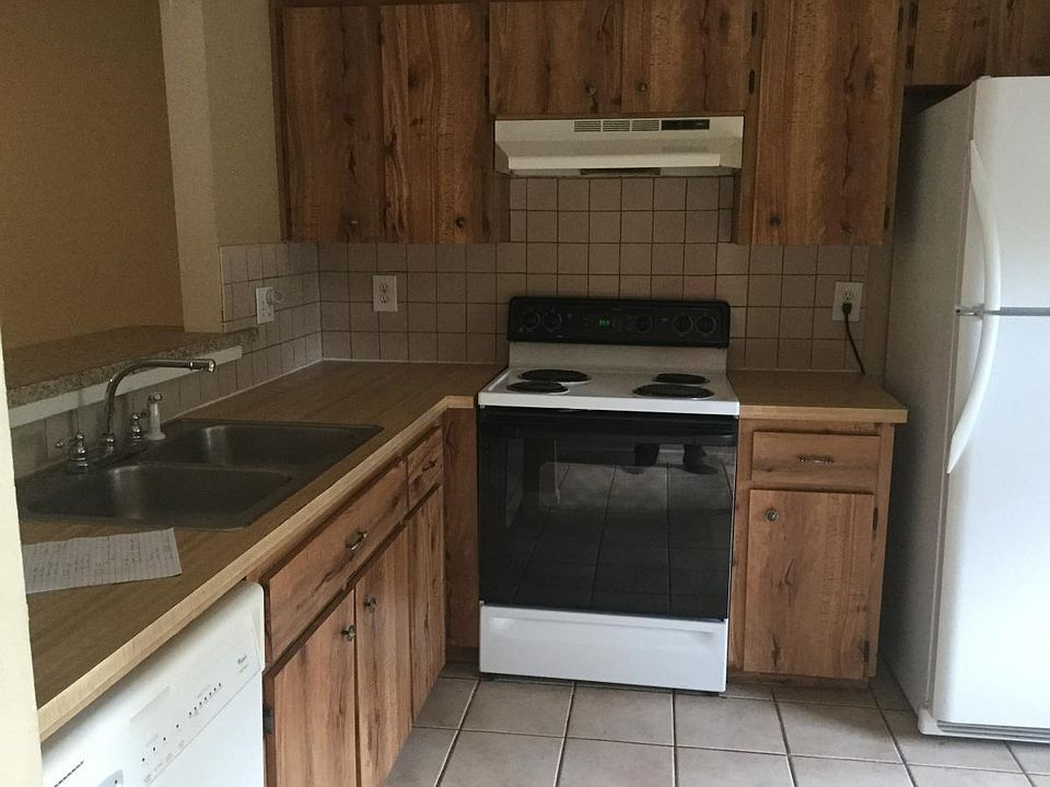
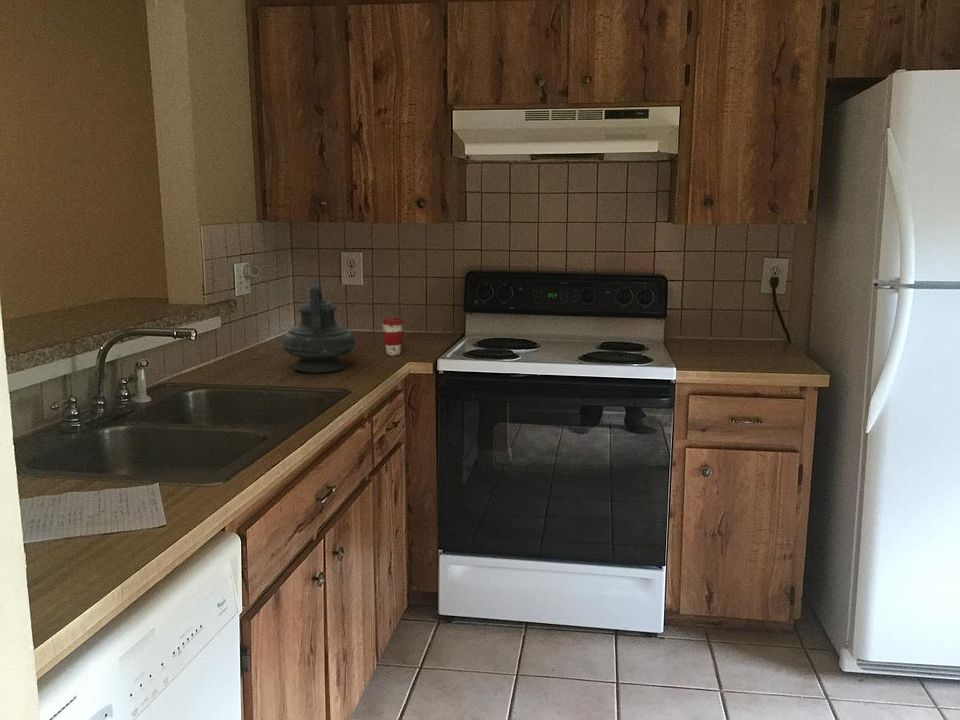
+ teapot [280,279,357,374]
+ coffee cup [381,317,405,357]
